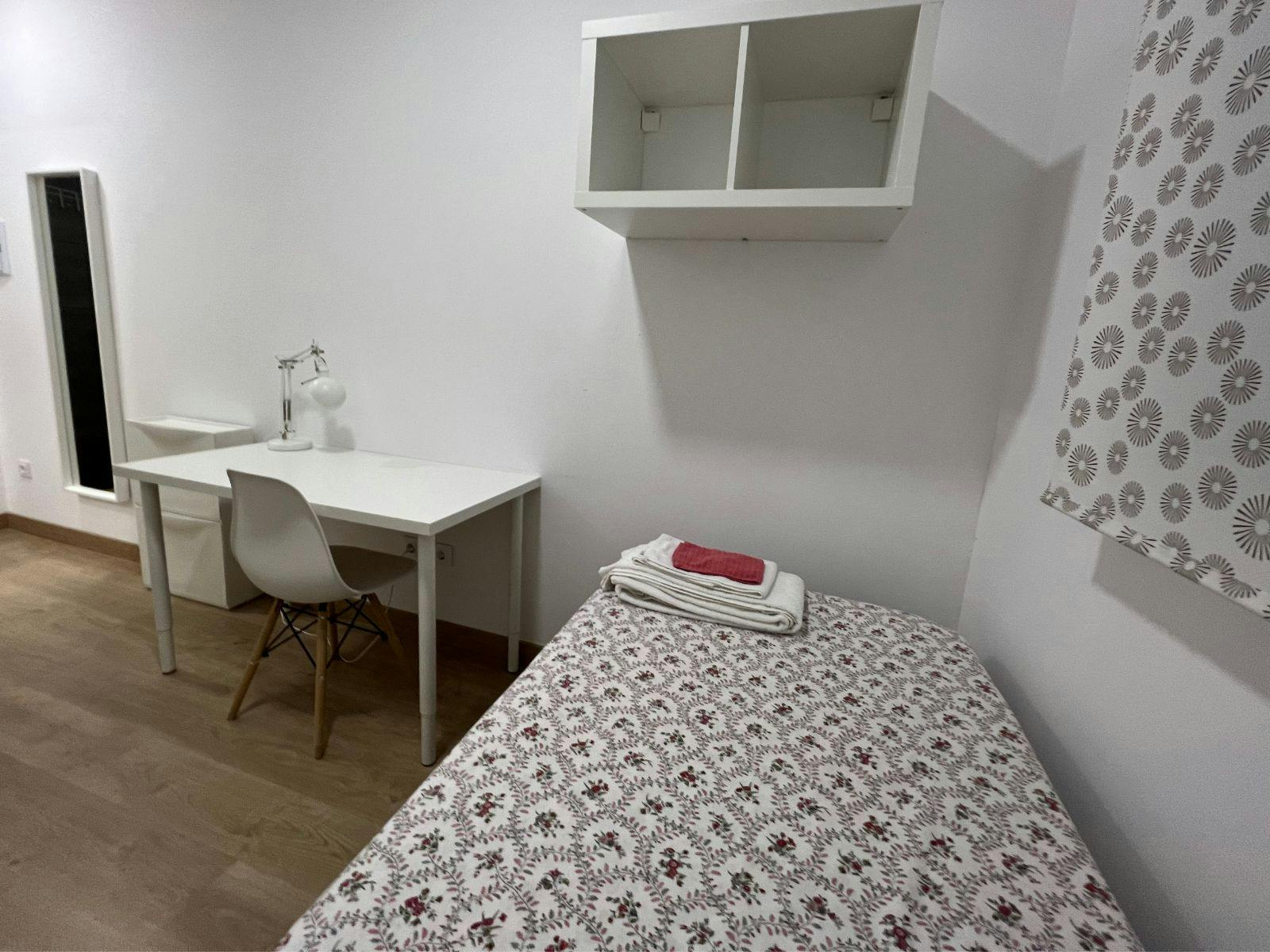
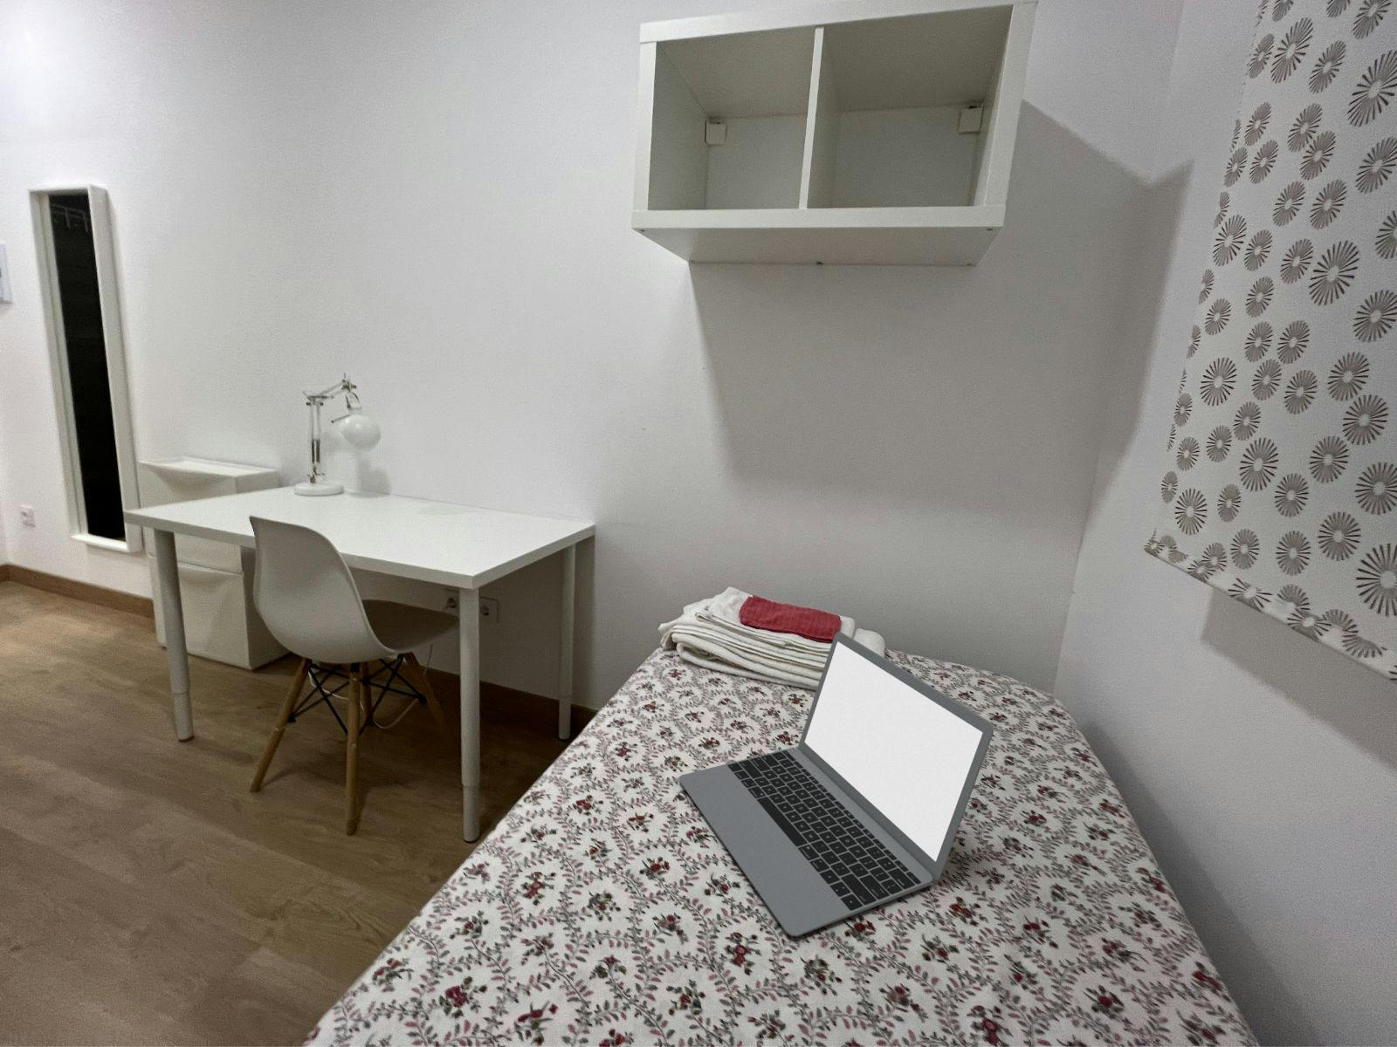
+ laptop [679,631,994,937]
